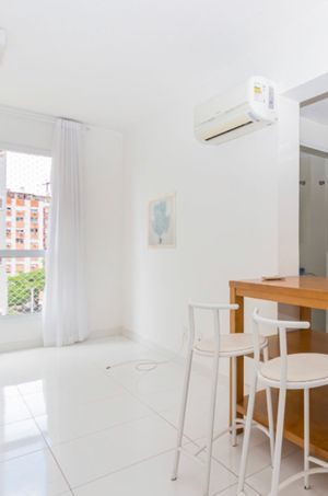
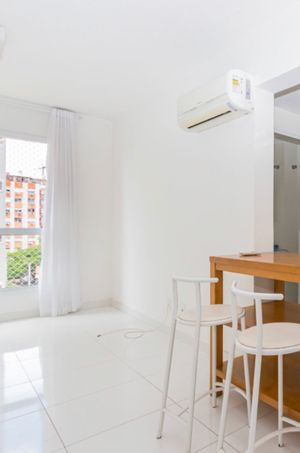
- wall art [147,191,177,250]
